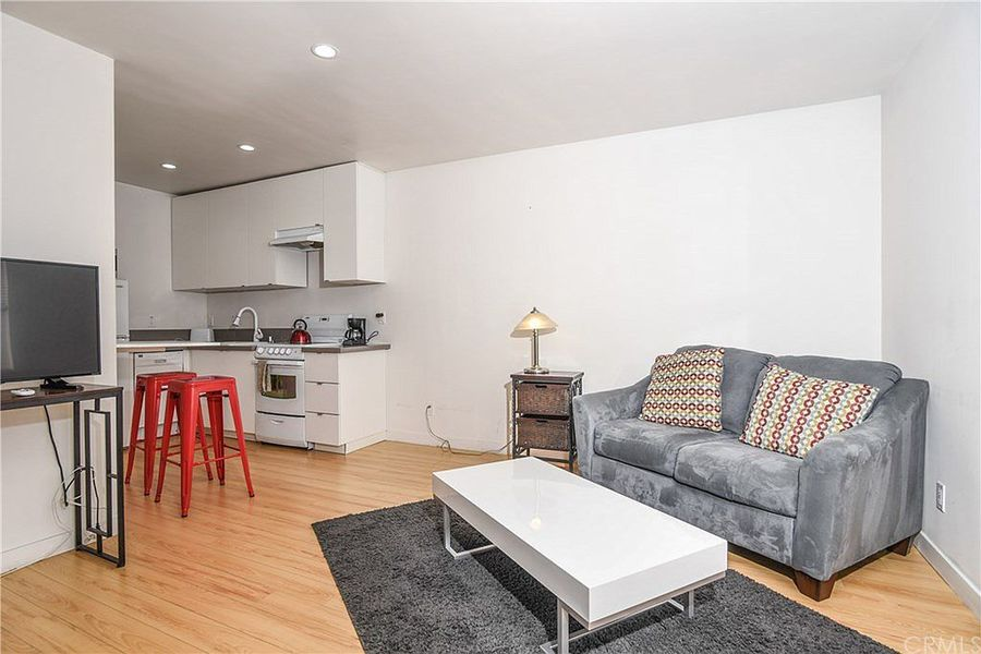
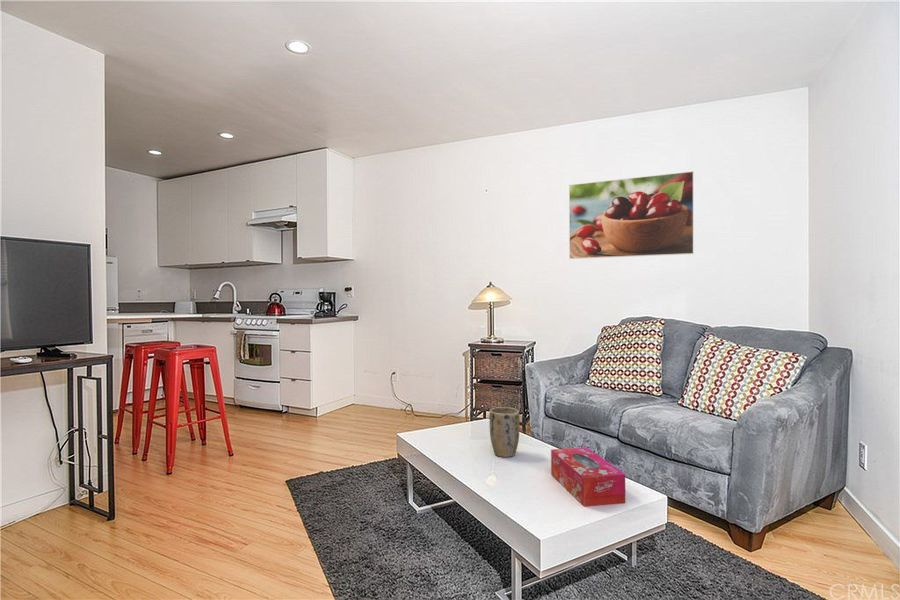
+ tissue box [550,446,626,508]
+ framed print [568,170,695,260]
+ plant pot [488,406,520,458]
